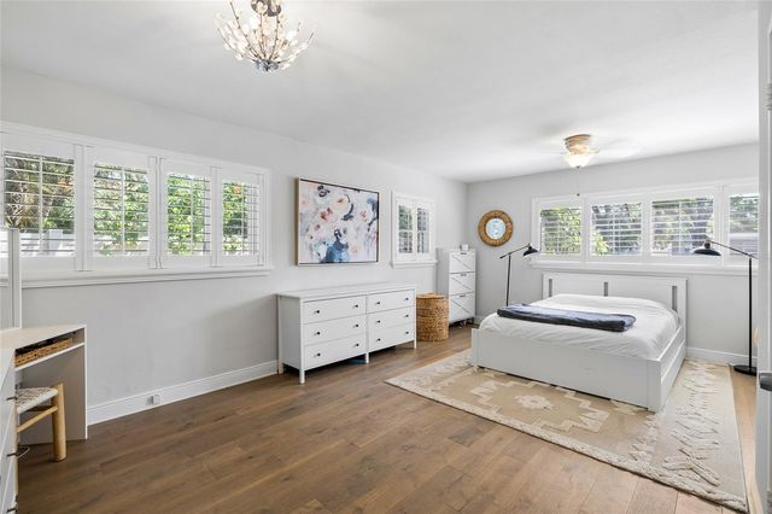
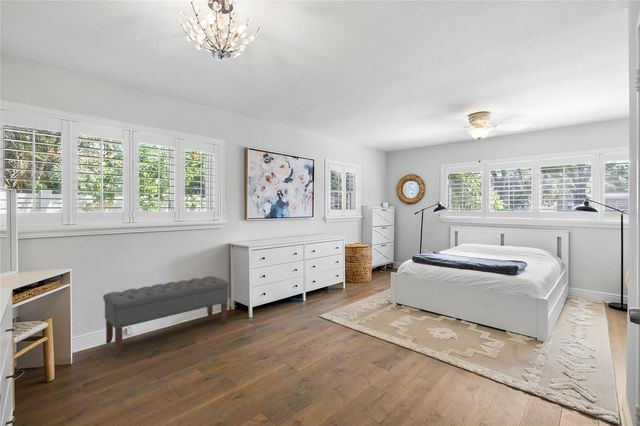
+ bench [102,275,230,357]
